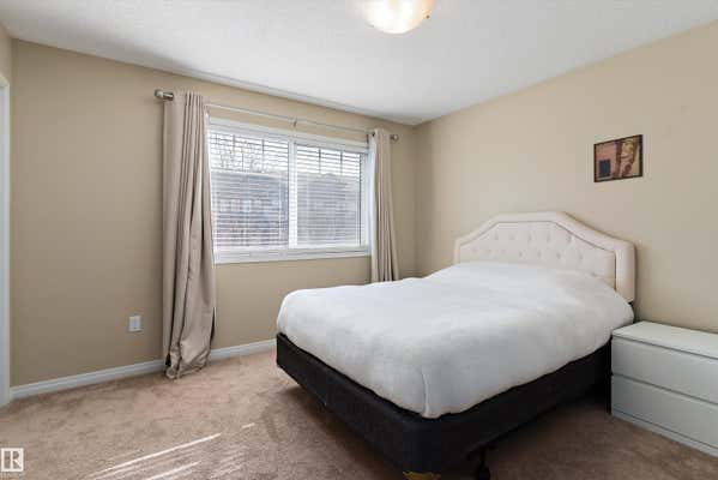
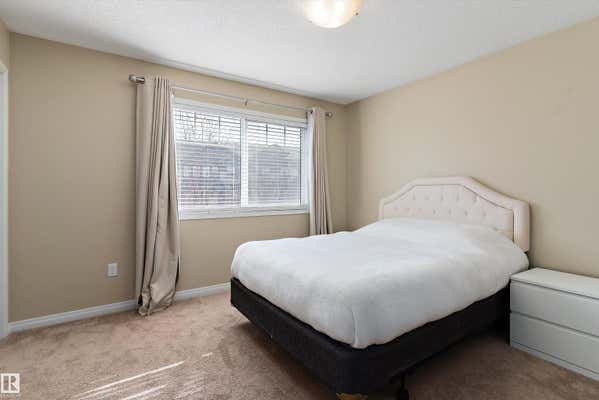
- wall art [592,133,645,184]
